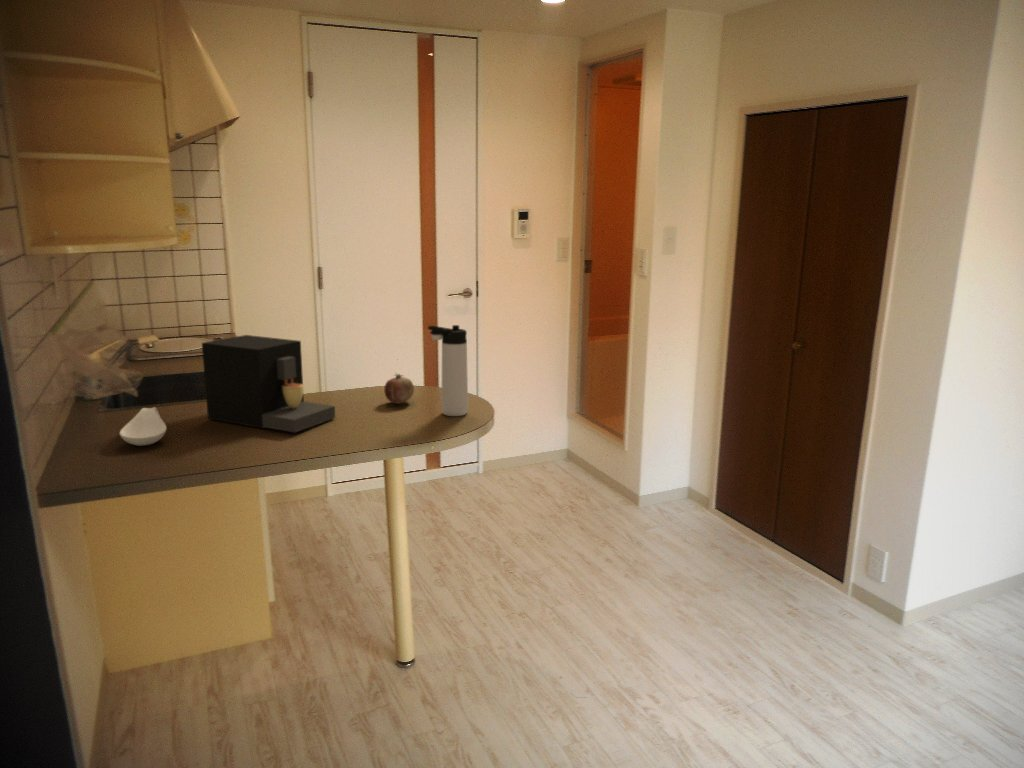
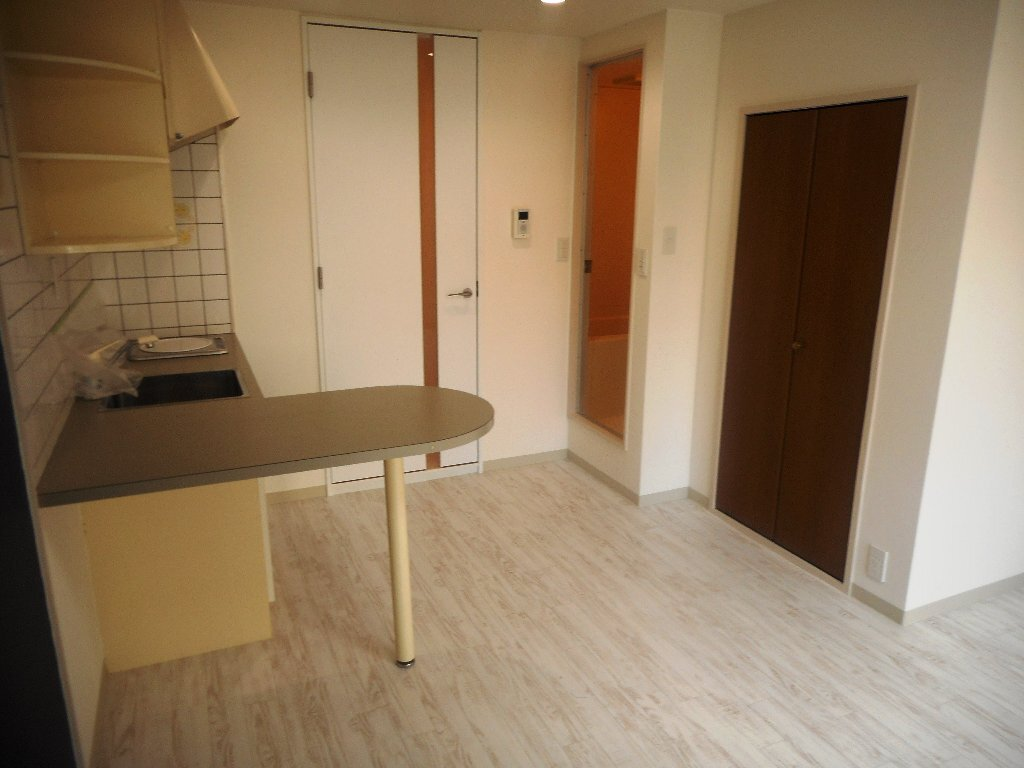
- coffee maker [201,334,336,434]
- fruit [383,373,415,405]
- thermos bottle [427,324,469,417]
- spoon rest [119,406,168,447]
